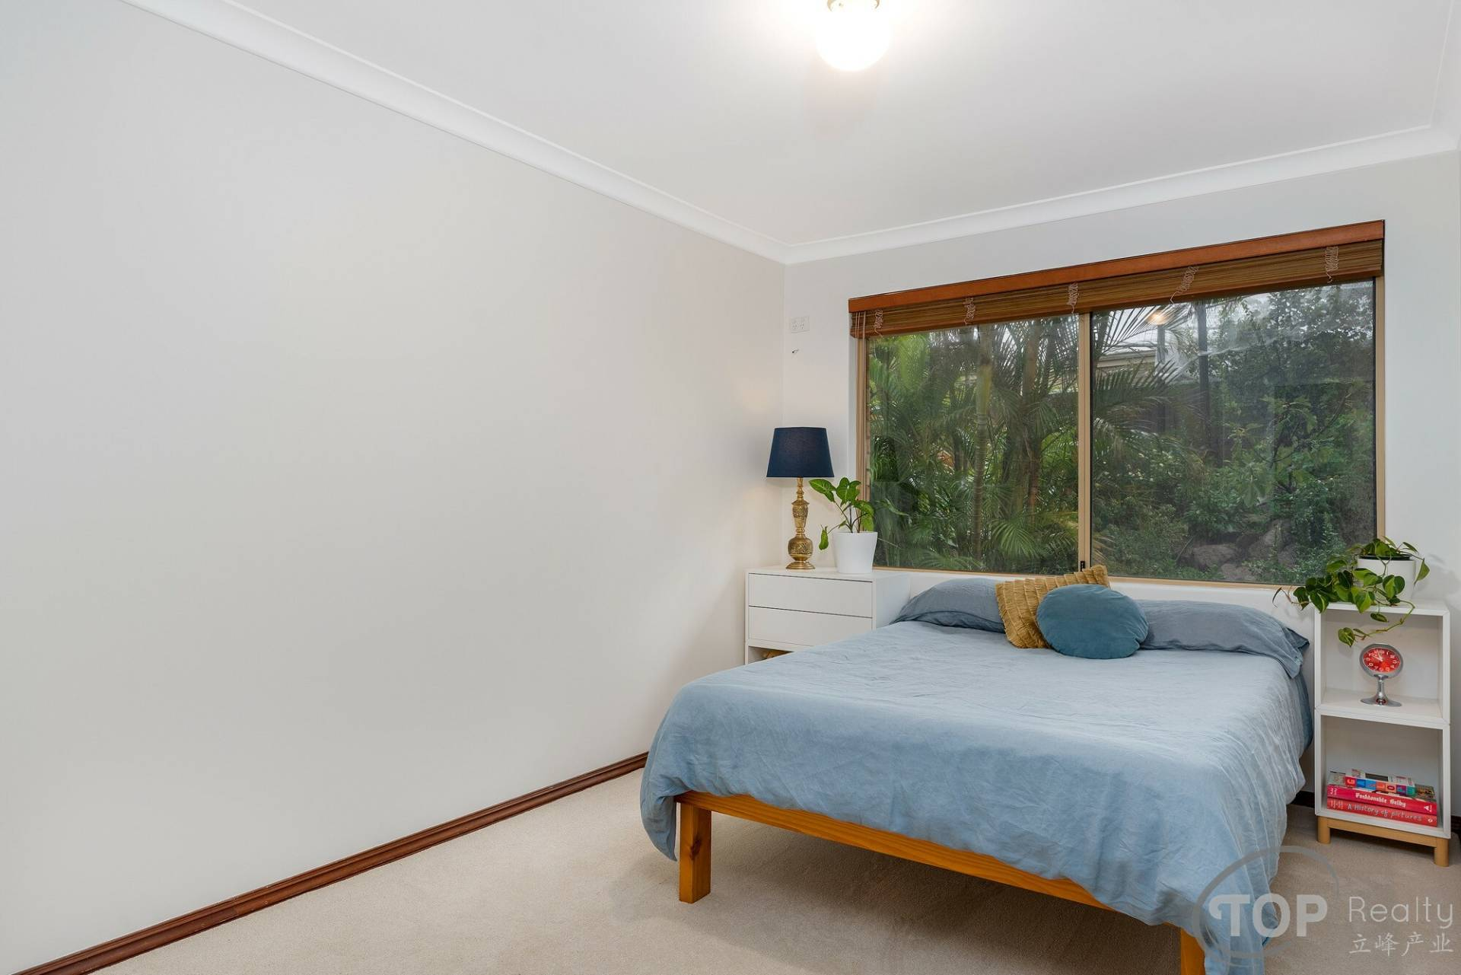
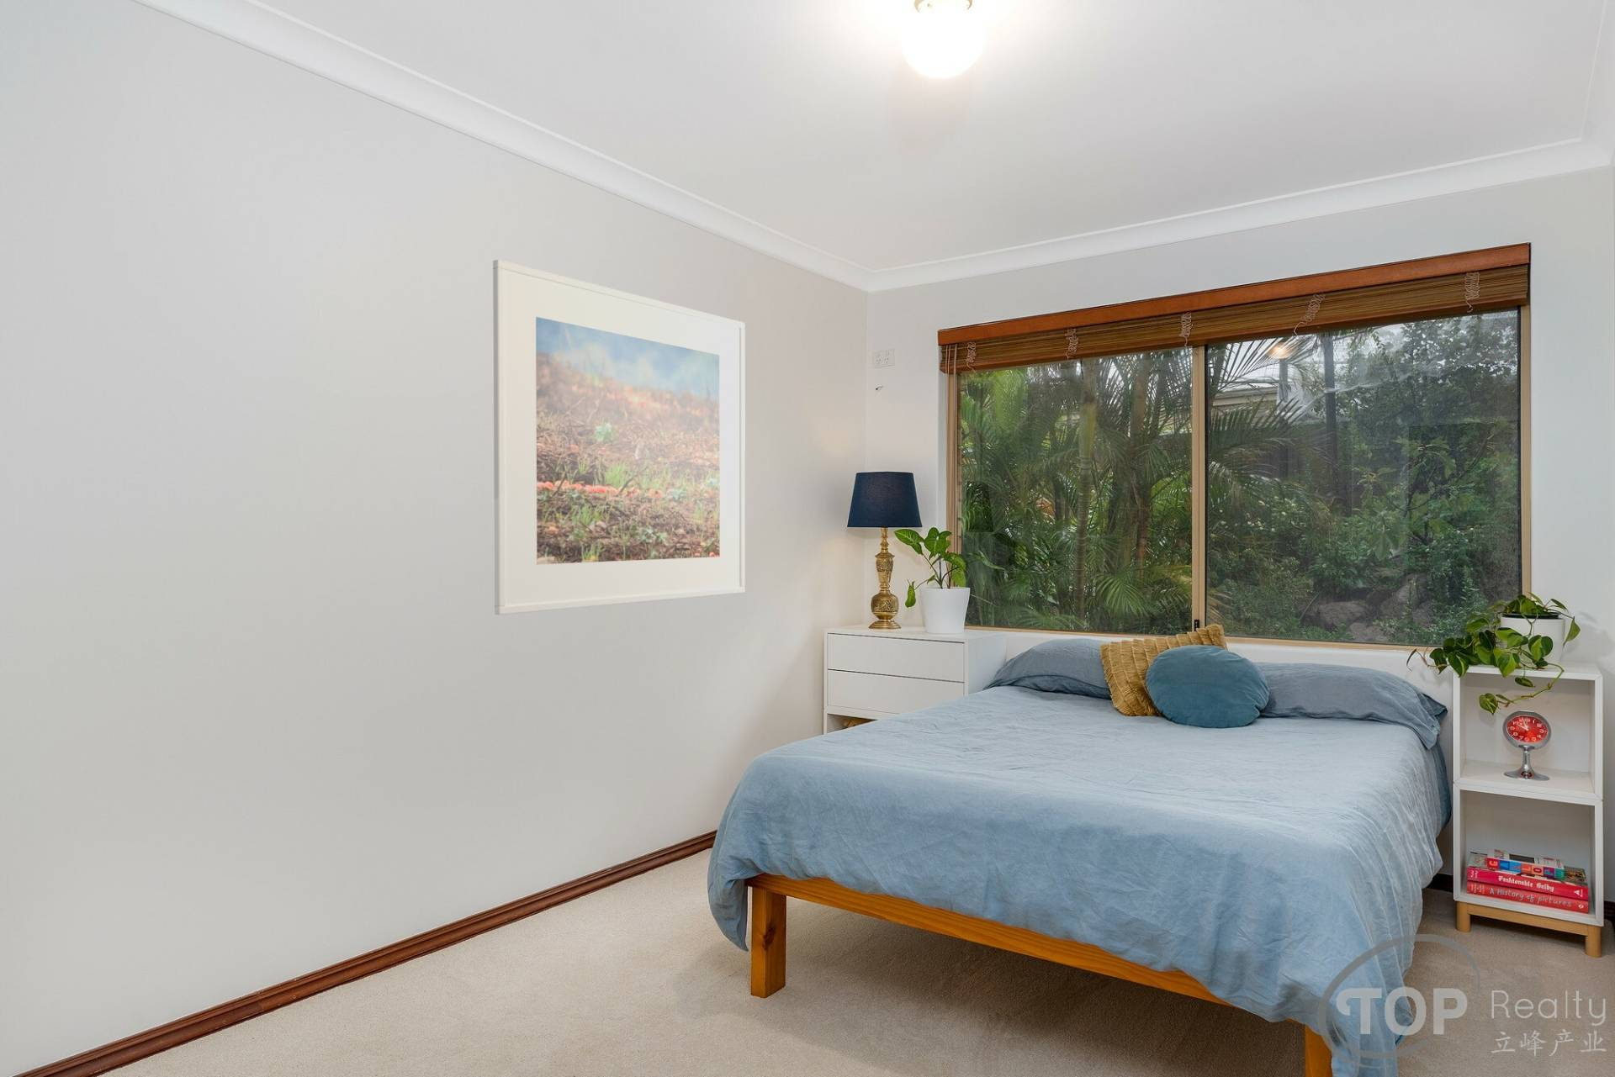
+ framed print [492,258,746,615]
